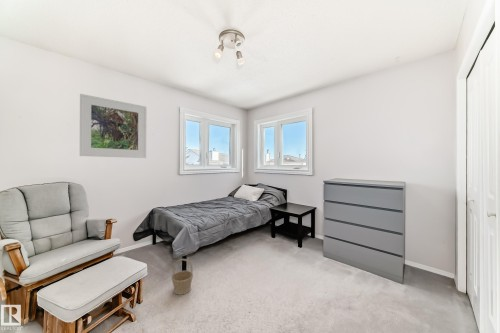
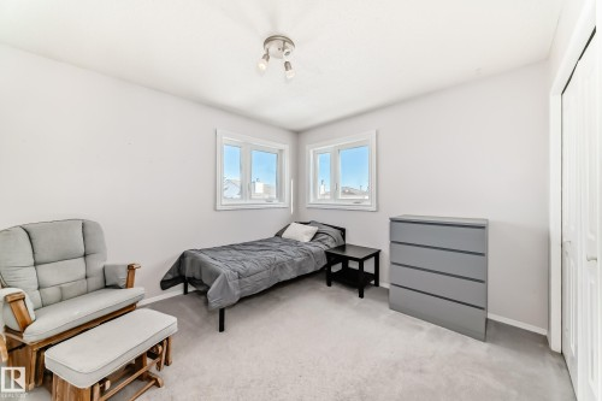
- basket [171,258,194,295]
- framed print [79,93,147,159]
